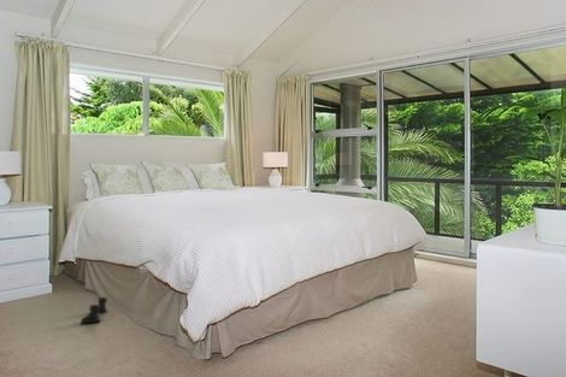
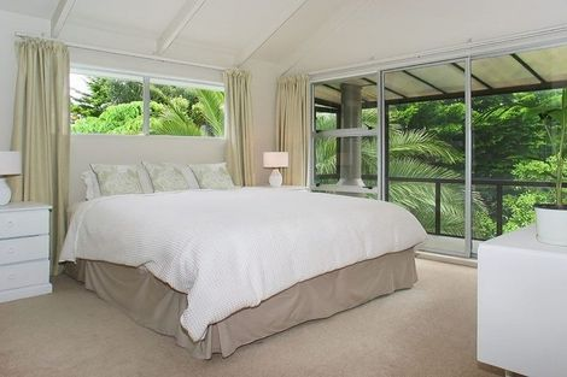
- boots [79,296,110,324]
